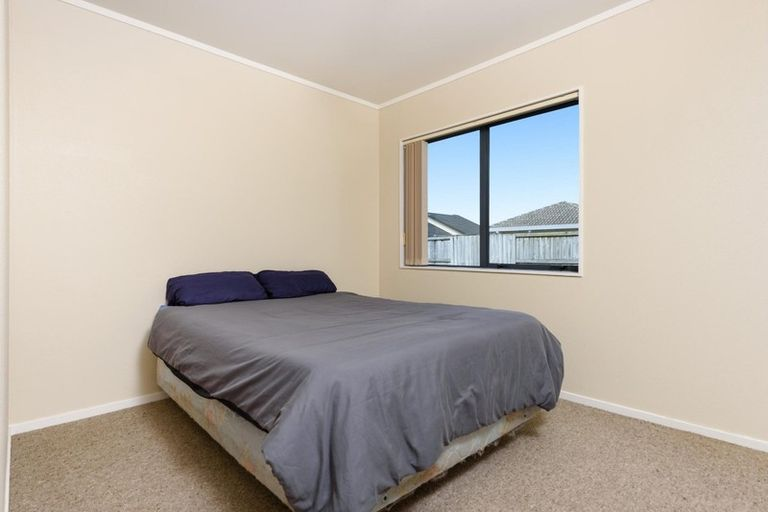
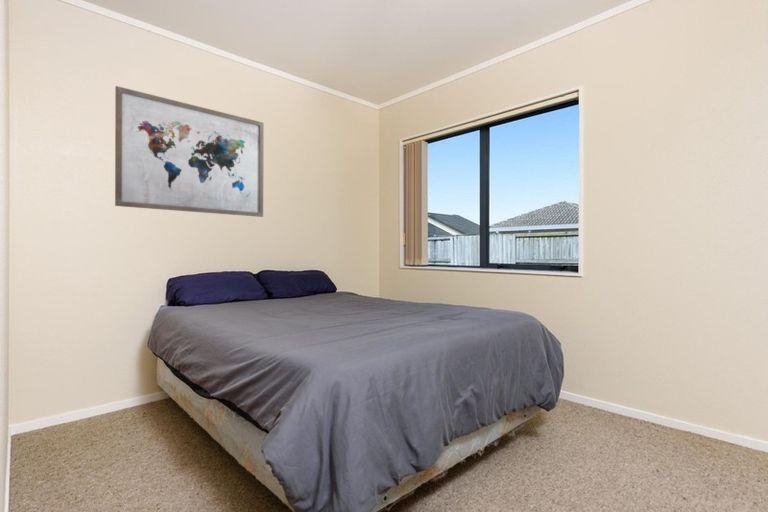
+ wall art [114,85,265,218]
